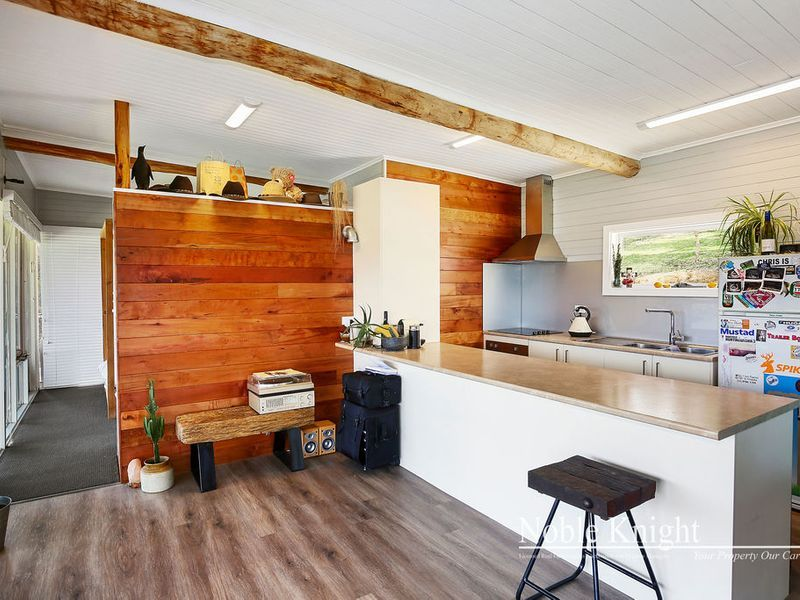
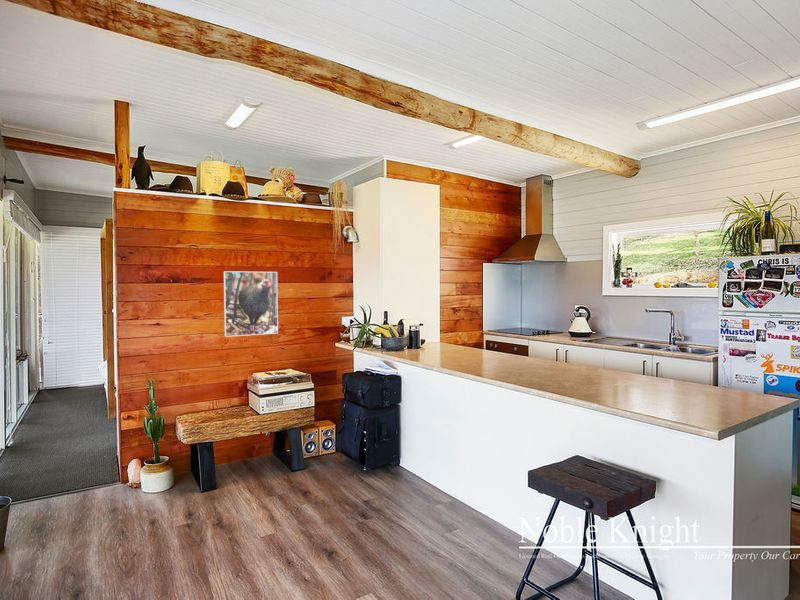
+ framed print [223,270,279,338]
